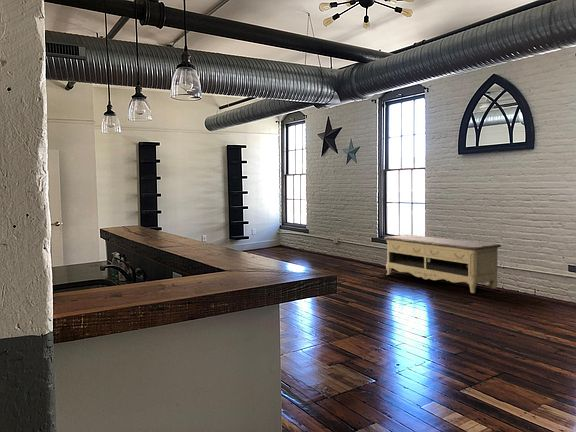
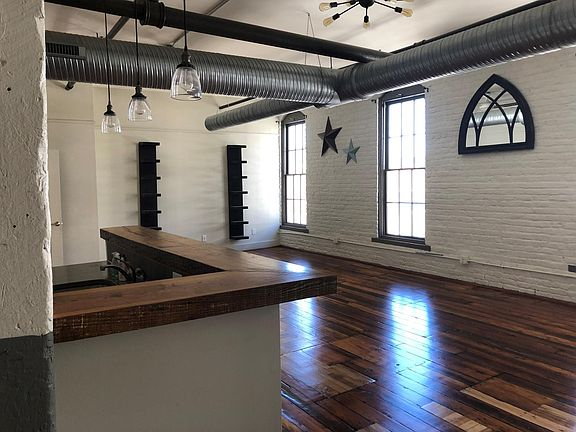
- media console [383,234,502,294]
